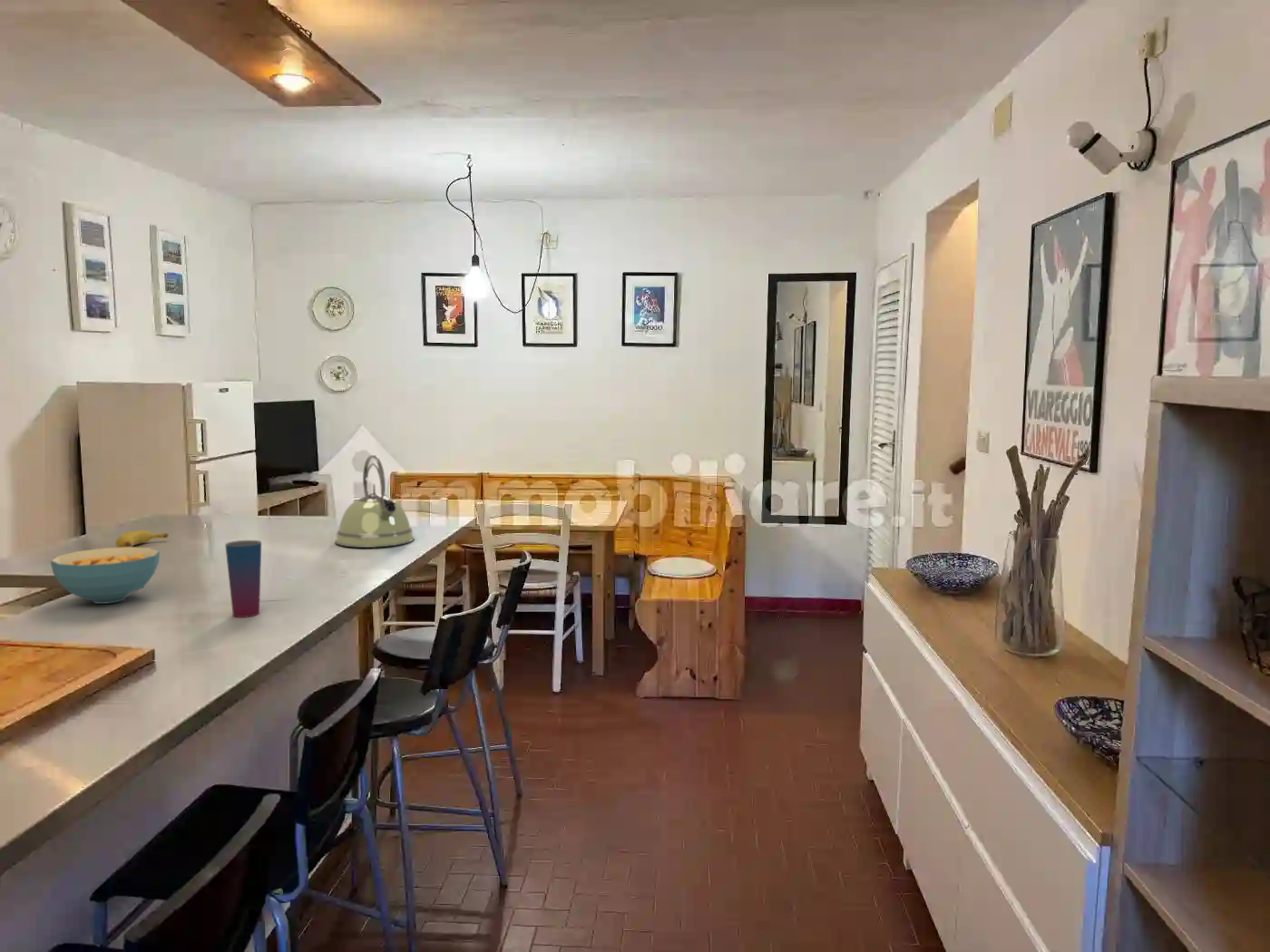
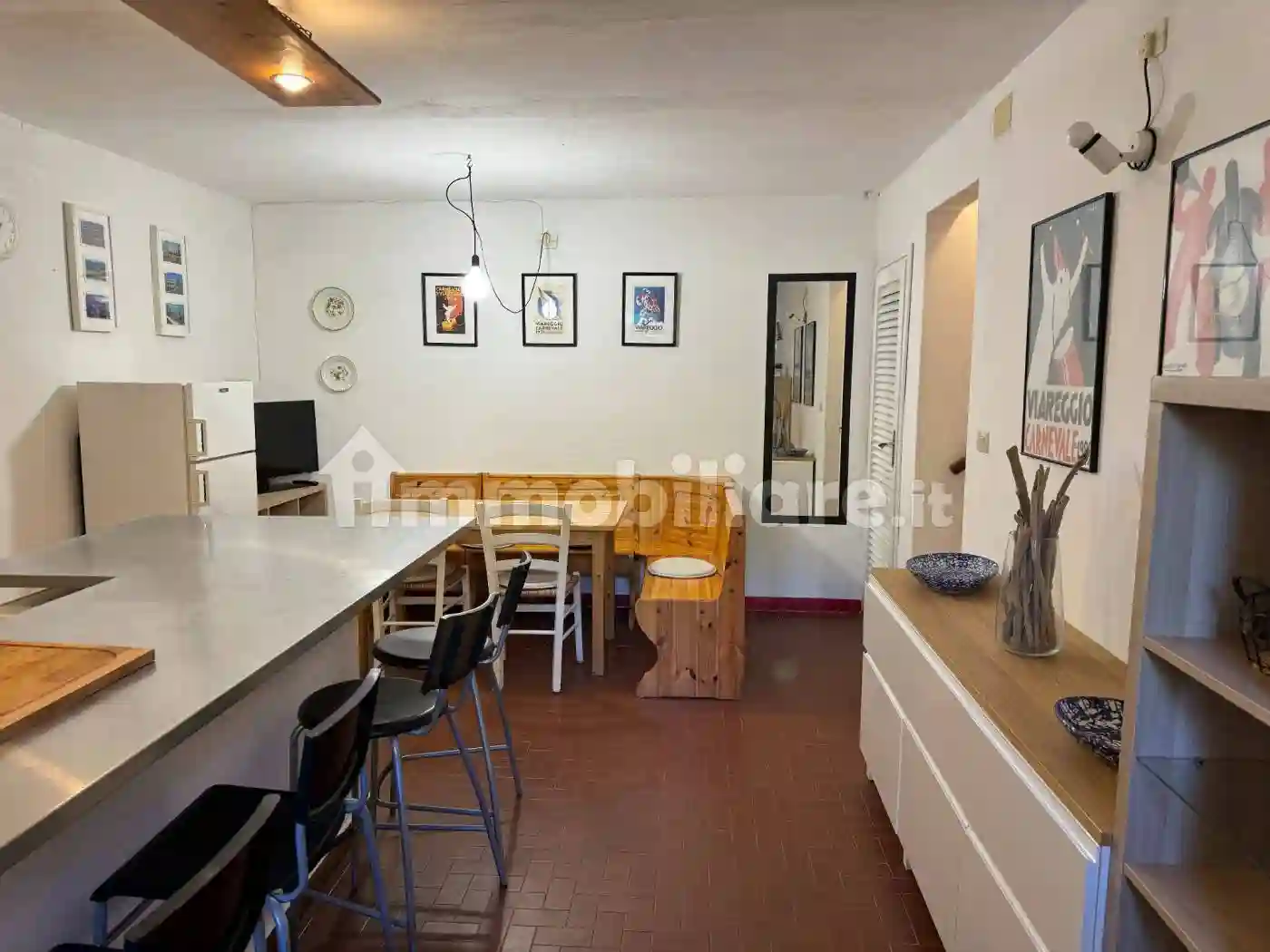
- cereal bowl [49,546,161,605]
- cup [224,539,262,618]
- banana [114,529,170,548]
- kettle [334,454,415,549]
